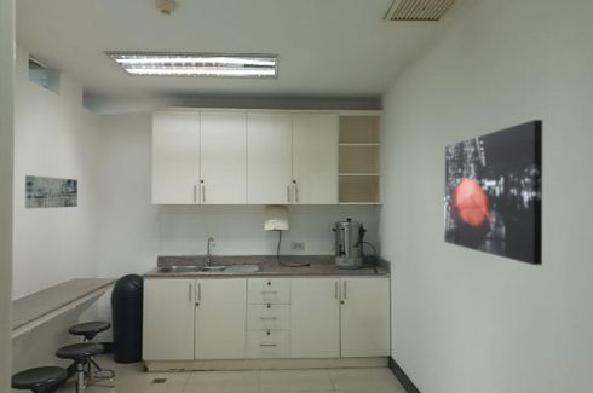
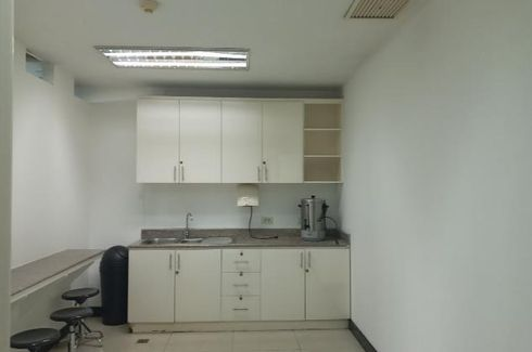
- wall art [443,119,543,266]
- wall art [24,174,79,209]
